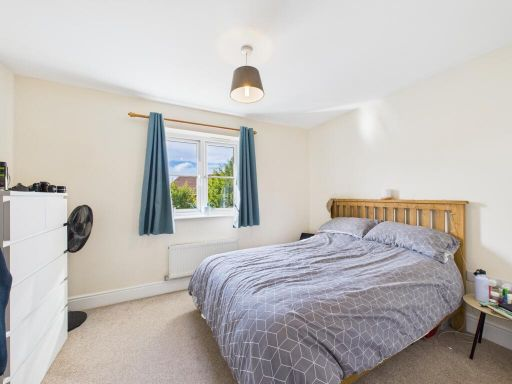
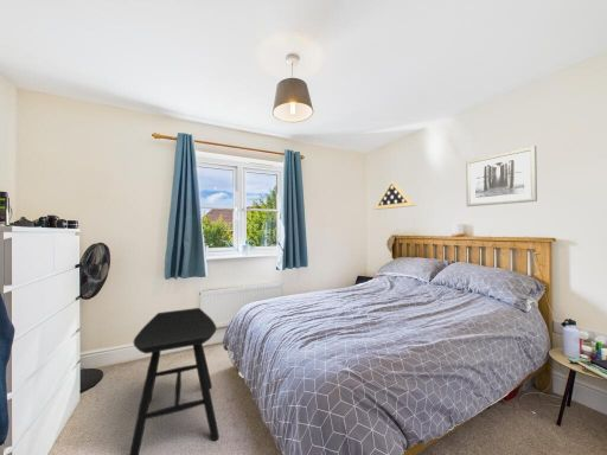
+ wall art [465,145,538,207]
+ stool [128,307,221,455]
+ display case [372,180,417,211]
